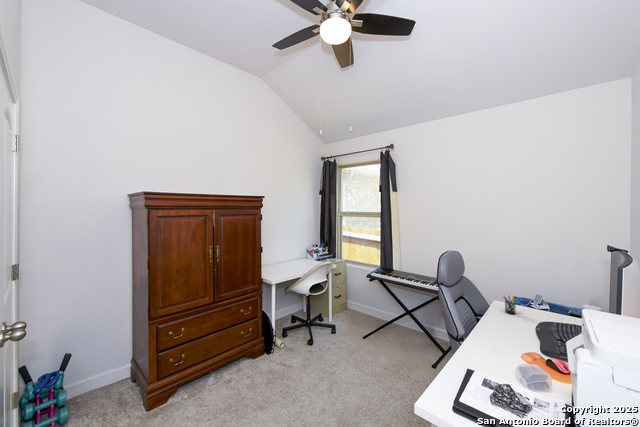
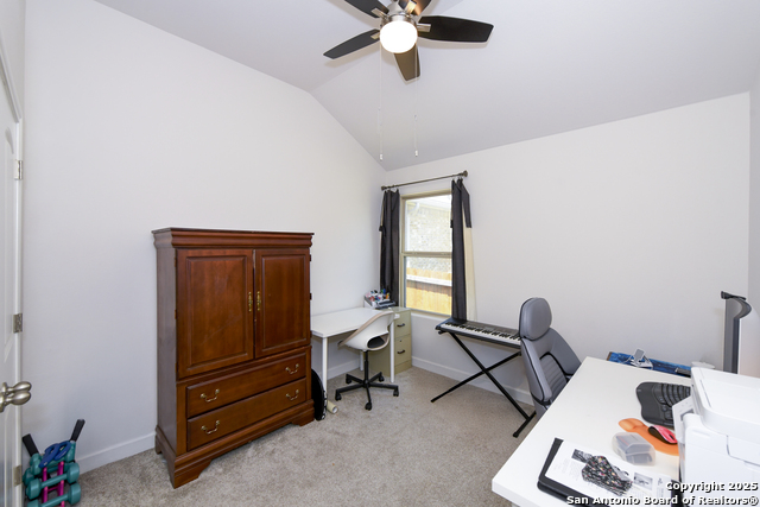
- pen holder [502,294,520,315]
